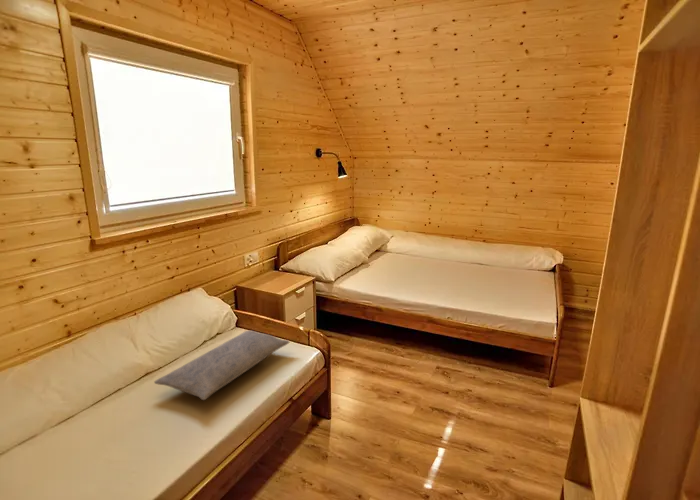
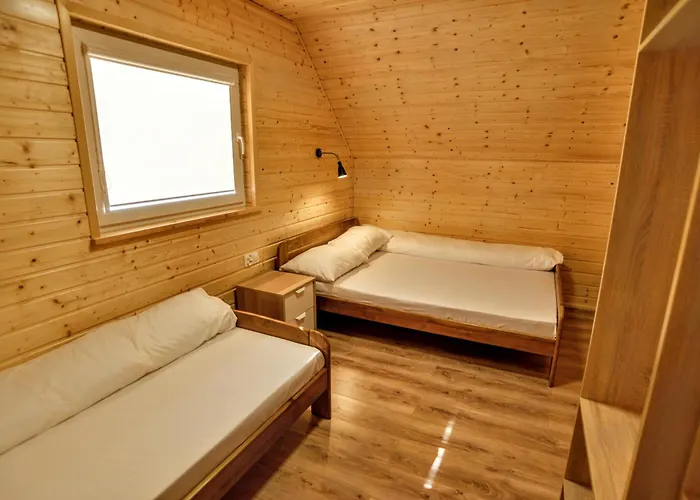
- pillow [153,329,291,401]
